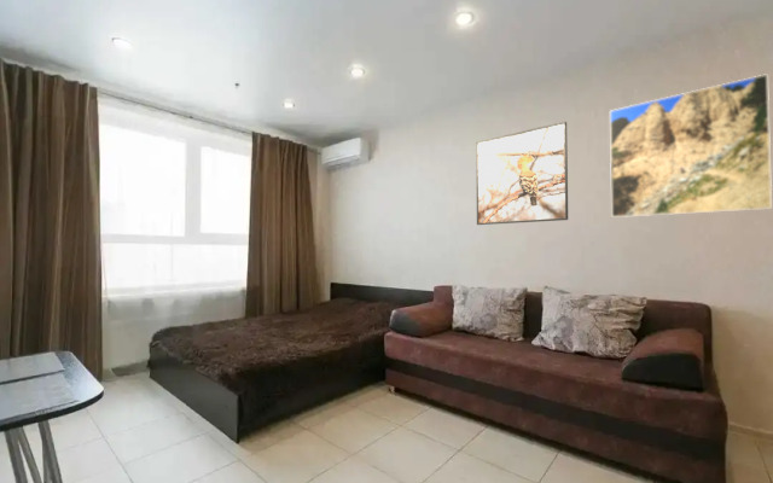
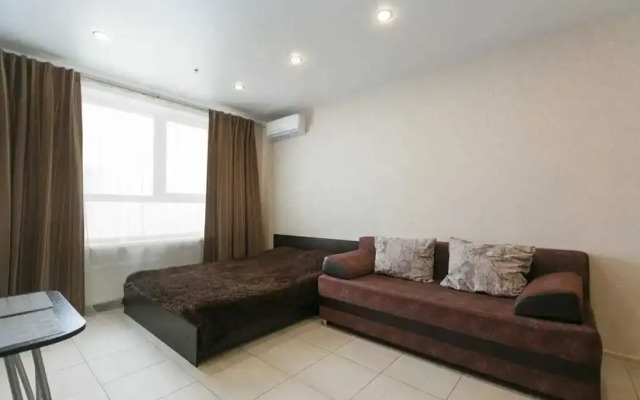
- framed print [609,72,773,219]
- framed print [475,121,569,226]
